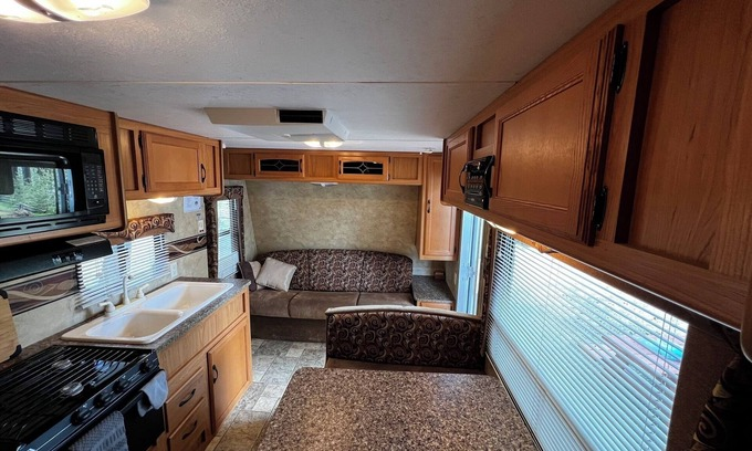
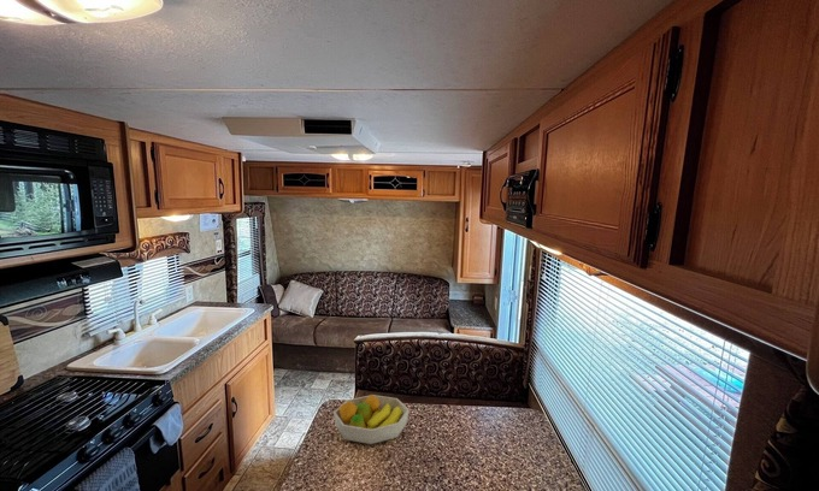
+ fruit bowl [332,394,411,445]
